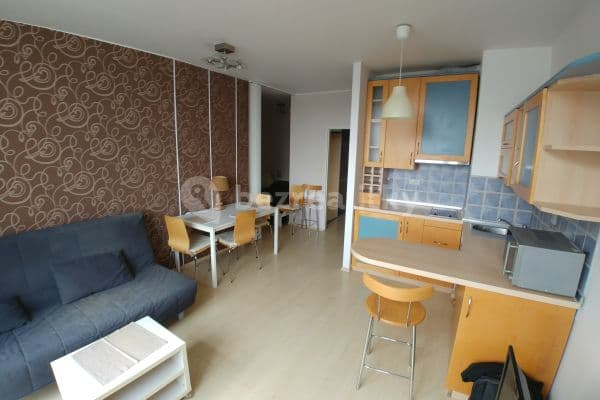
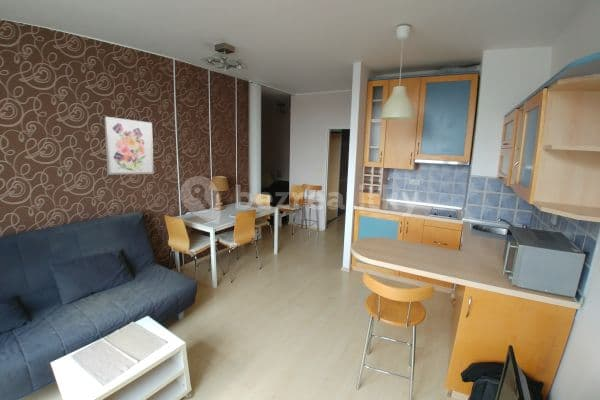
+ wall art [103,116,155,176]
